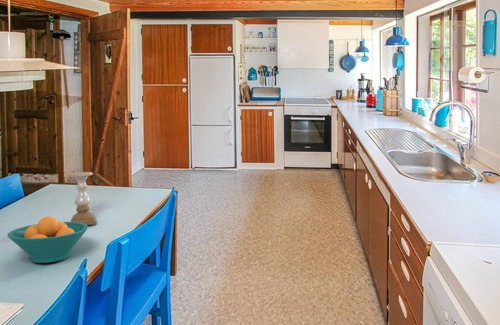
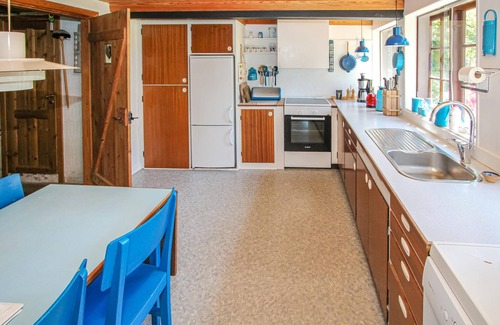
- fruit bowl [6,216,89,264]
- candle holder [69,171,97,226]
